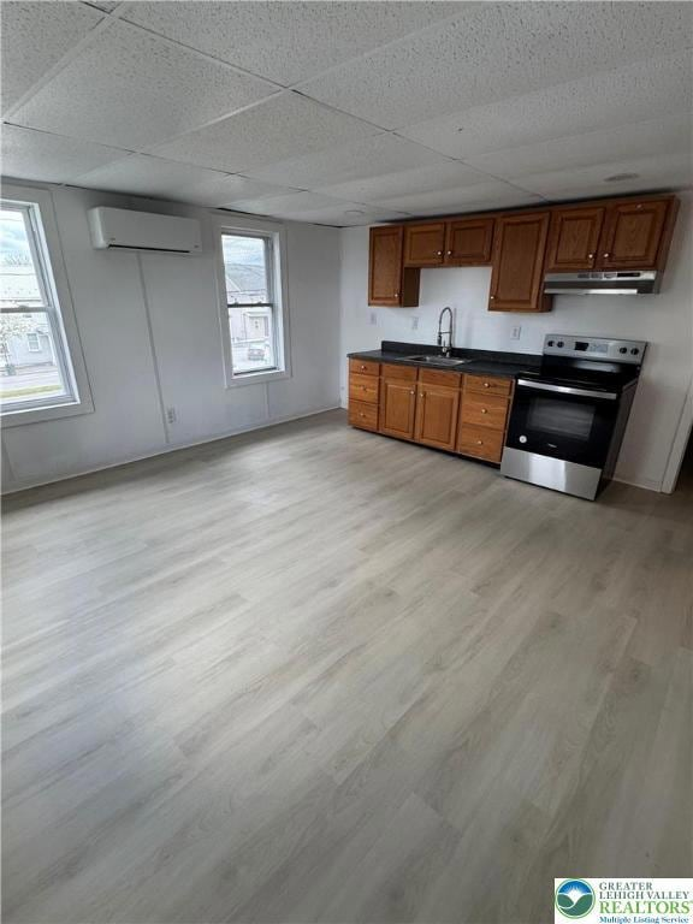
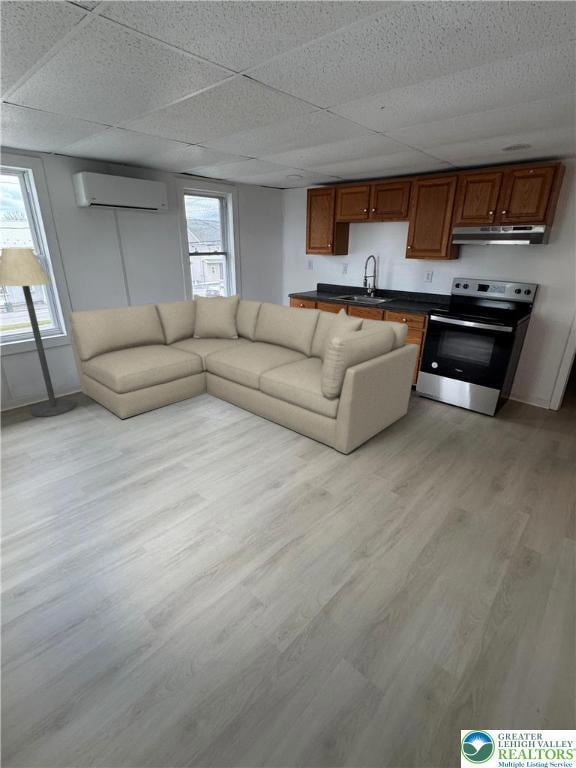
+ floor lamp [0,247,77,417]
+ sofa [68,293,420,455]
